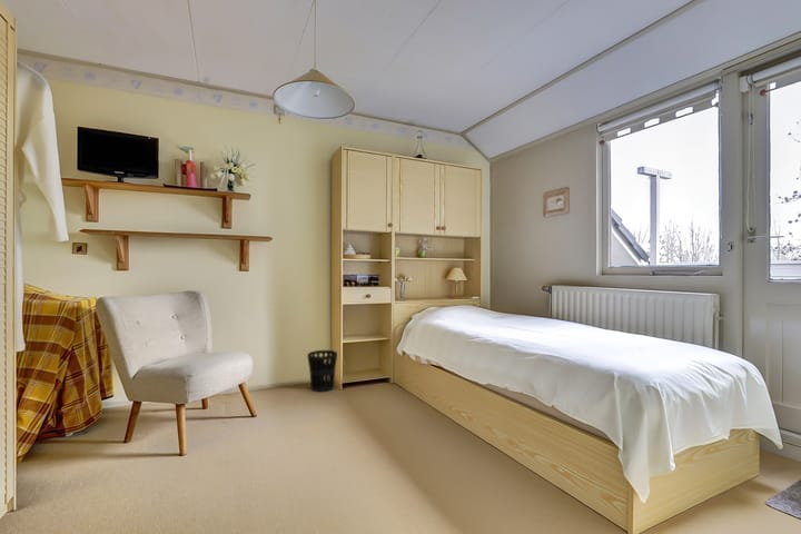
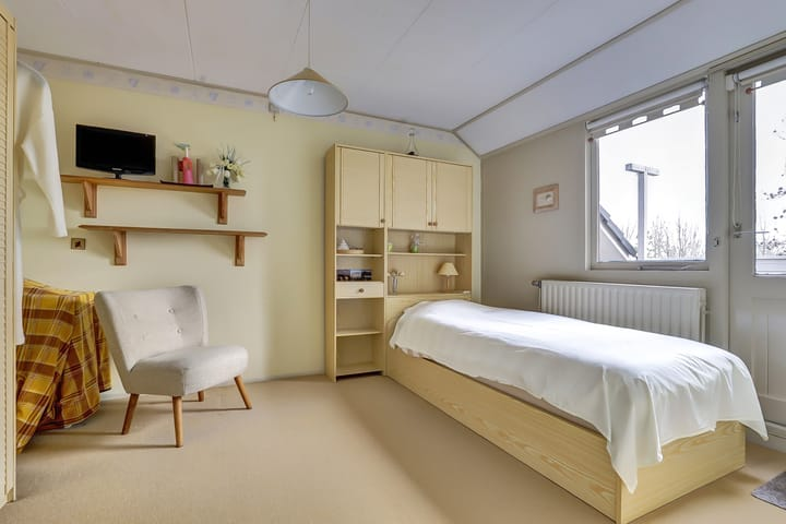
- wastebasket [306,349,338,393]
